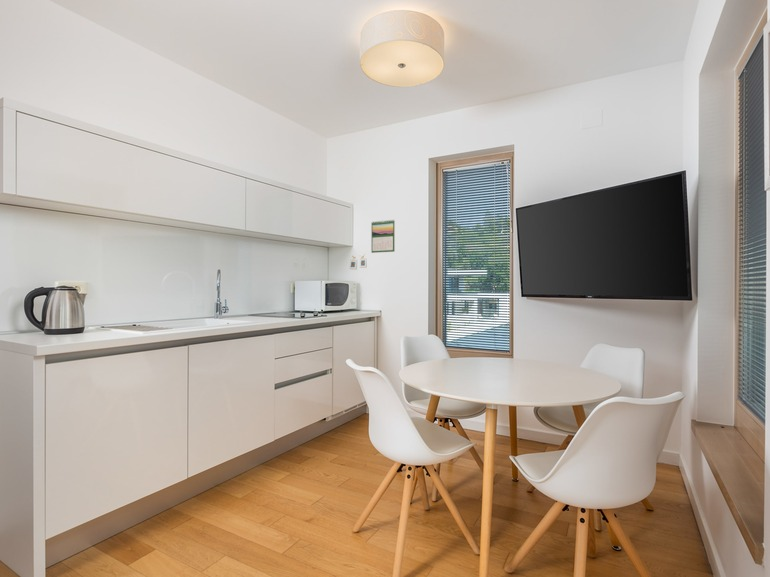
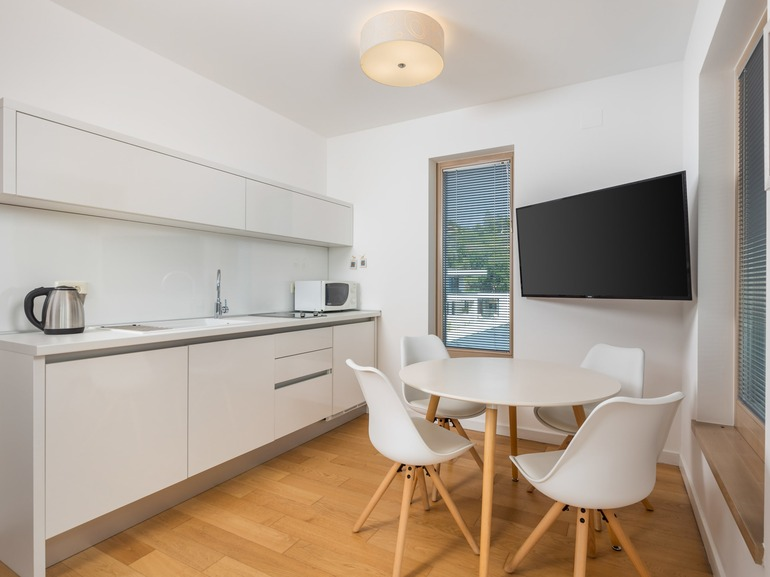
- calendar [371,219,396,254]
